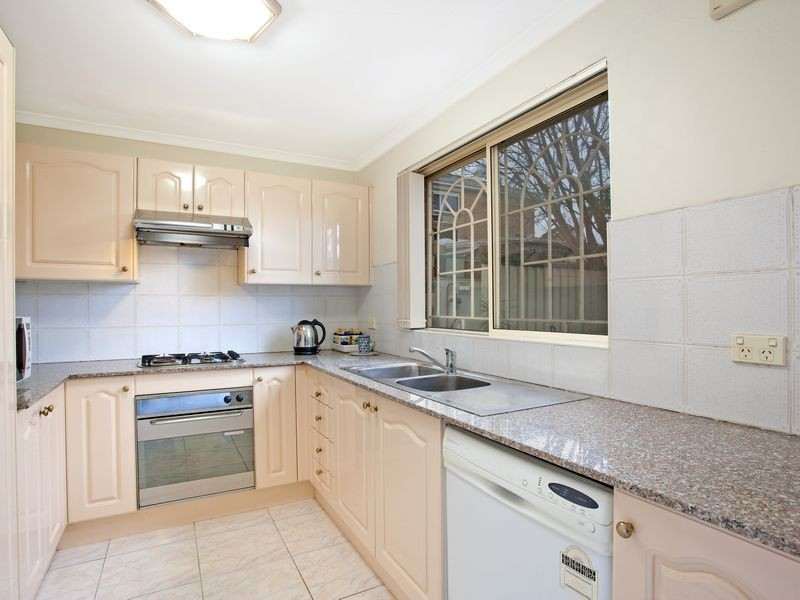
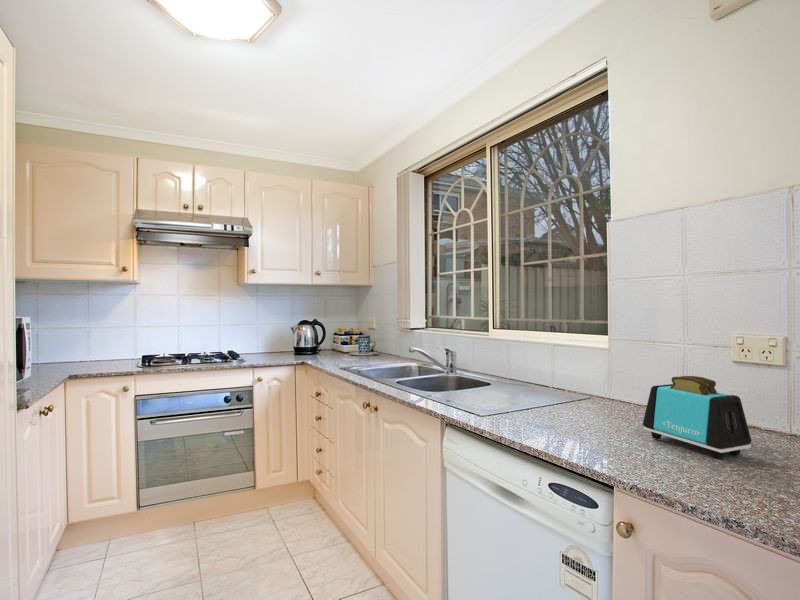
+ toaster [642,375,752,459]
